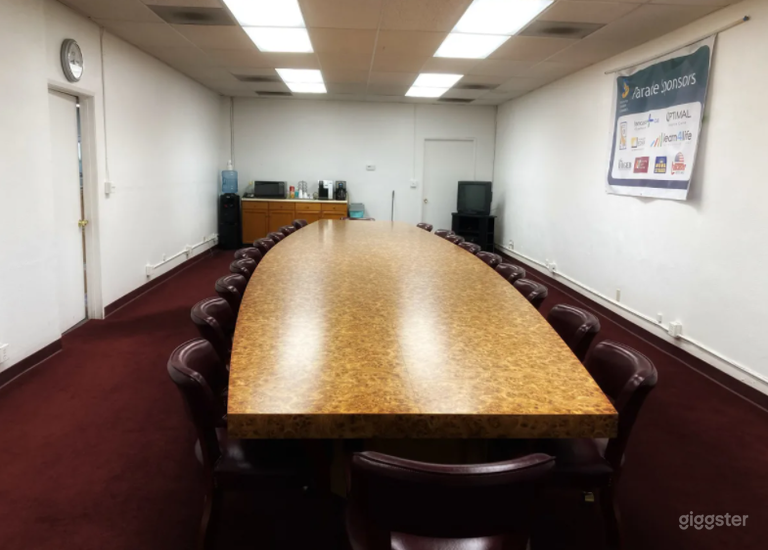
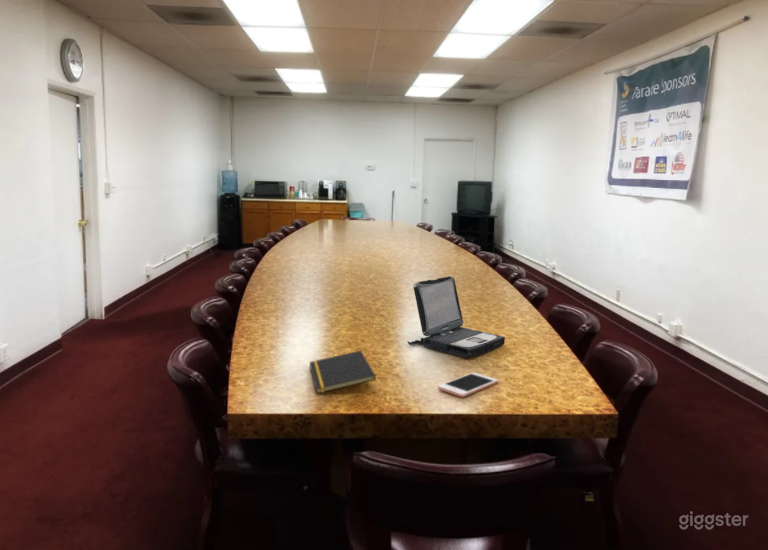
+ cell phone [437,371,499,398]
+ laptop [407,275,506,358]
+ notepad [308,350,377,394]
